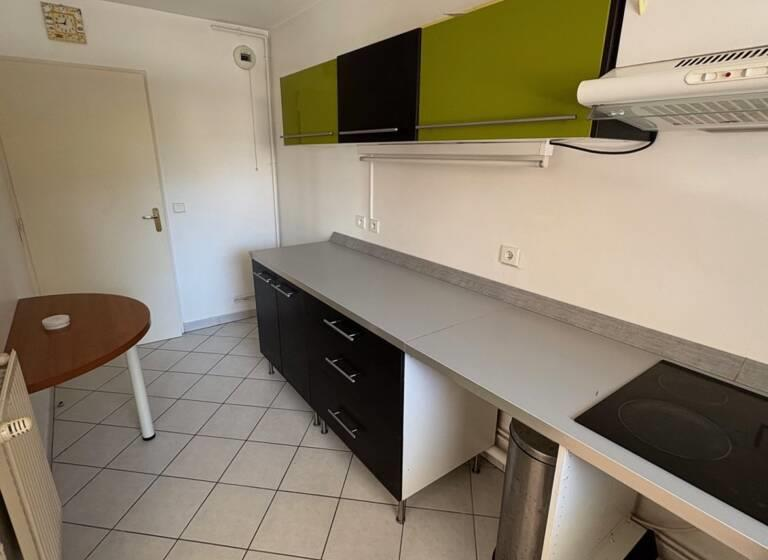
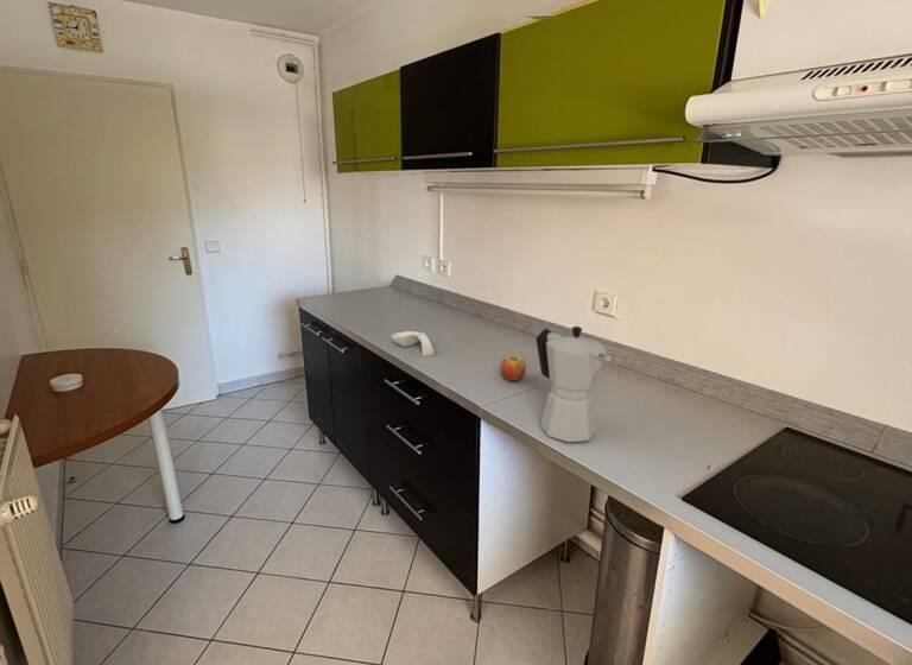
+ fruit [499,354,527,381]
+ moka pot [534,325,612,443]
+ spoon rest [391,330,435,357]
